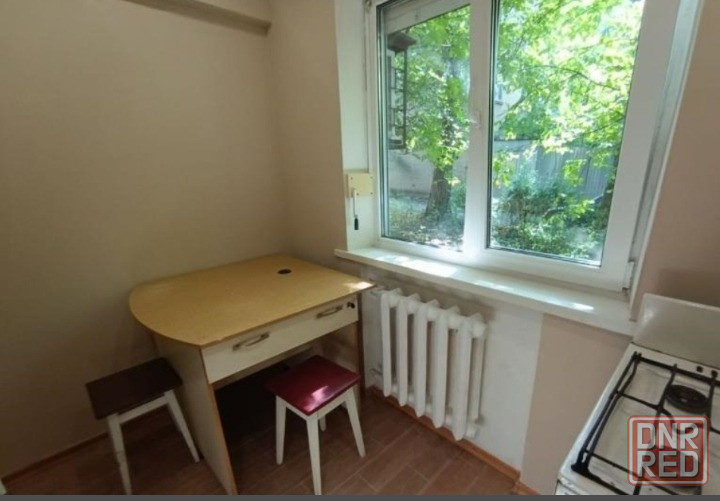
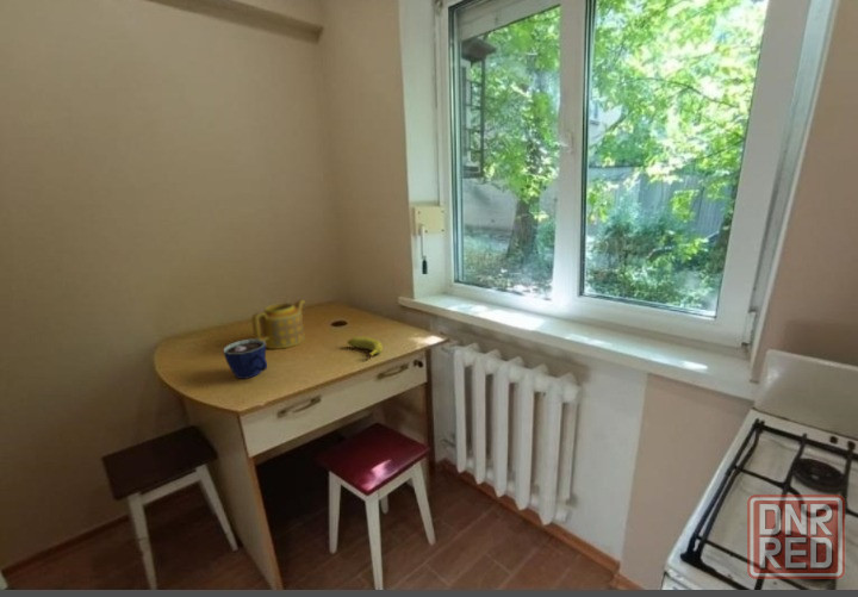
+ teapot [250,299,306,350]
+ banana [346,336,384,359]
+ cup [223,338,268,380]
